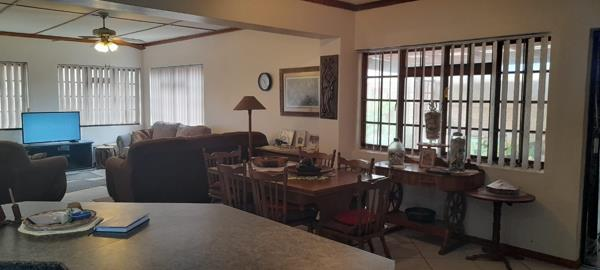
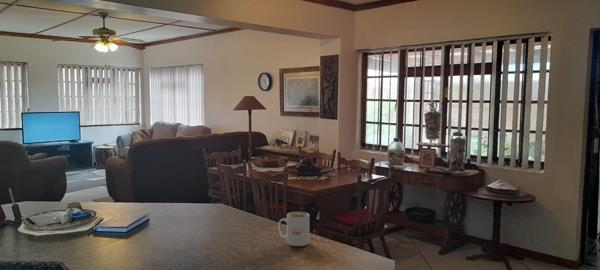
+ mug [277,211,310,247]
